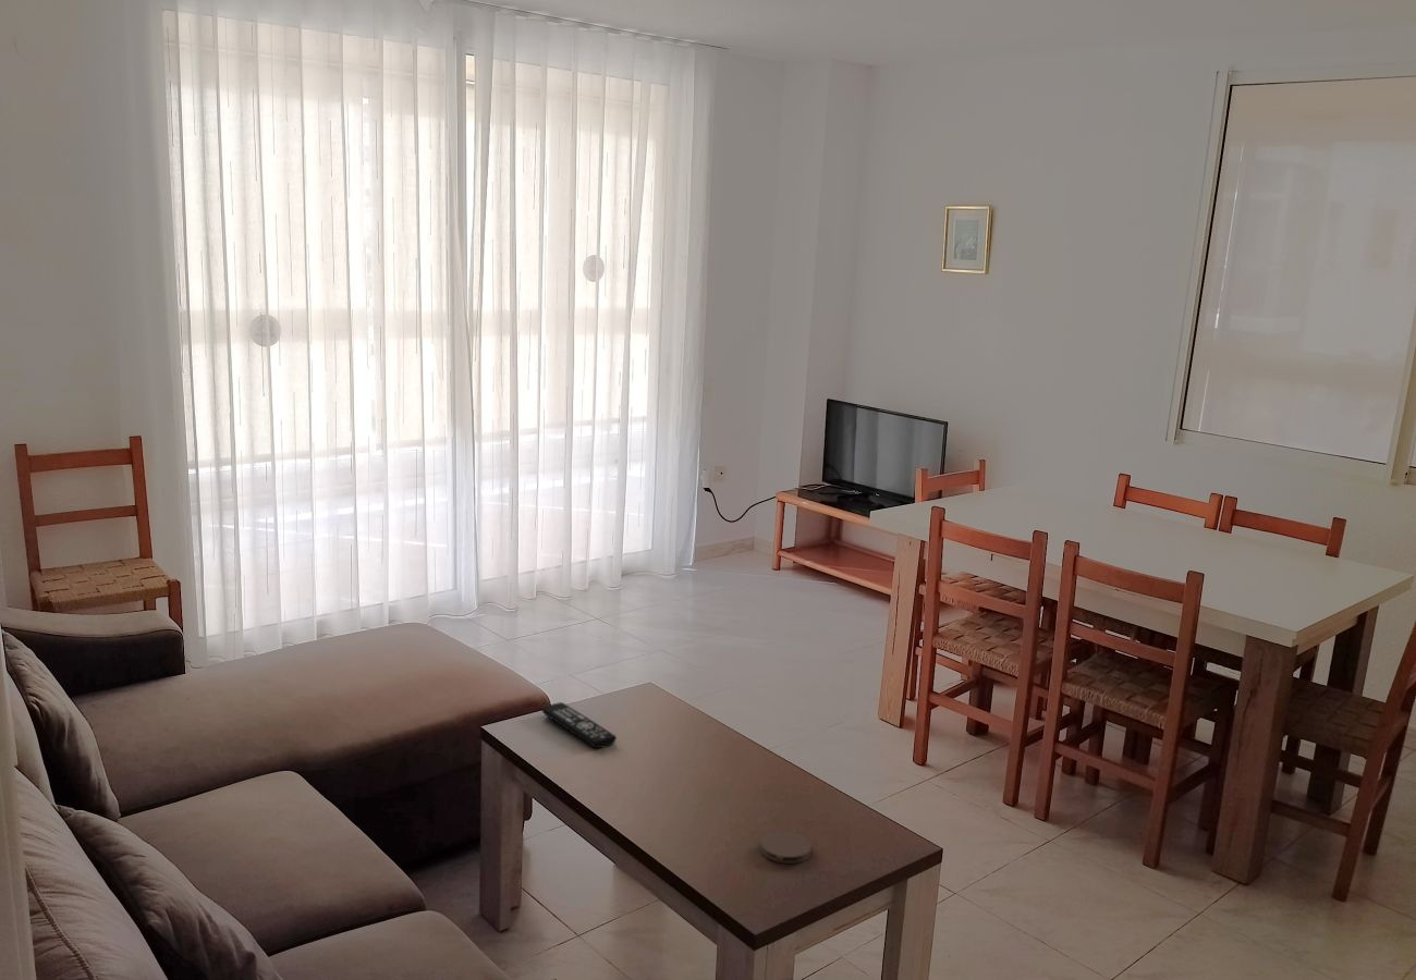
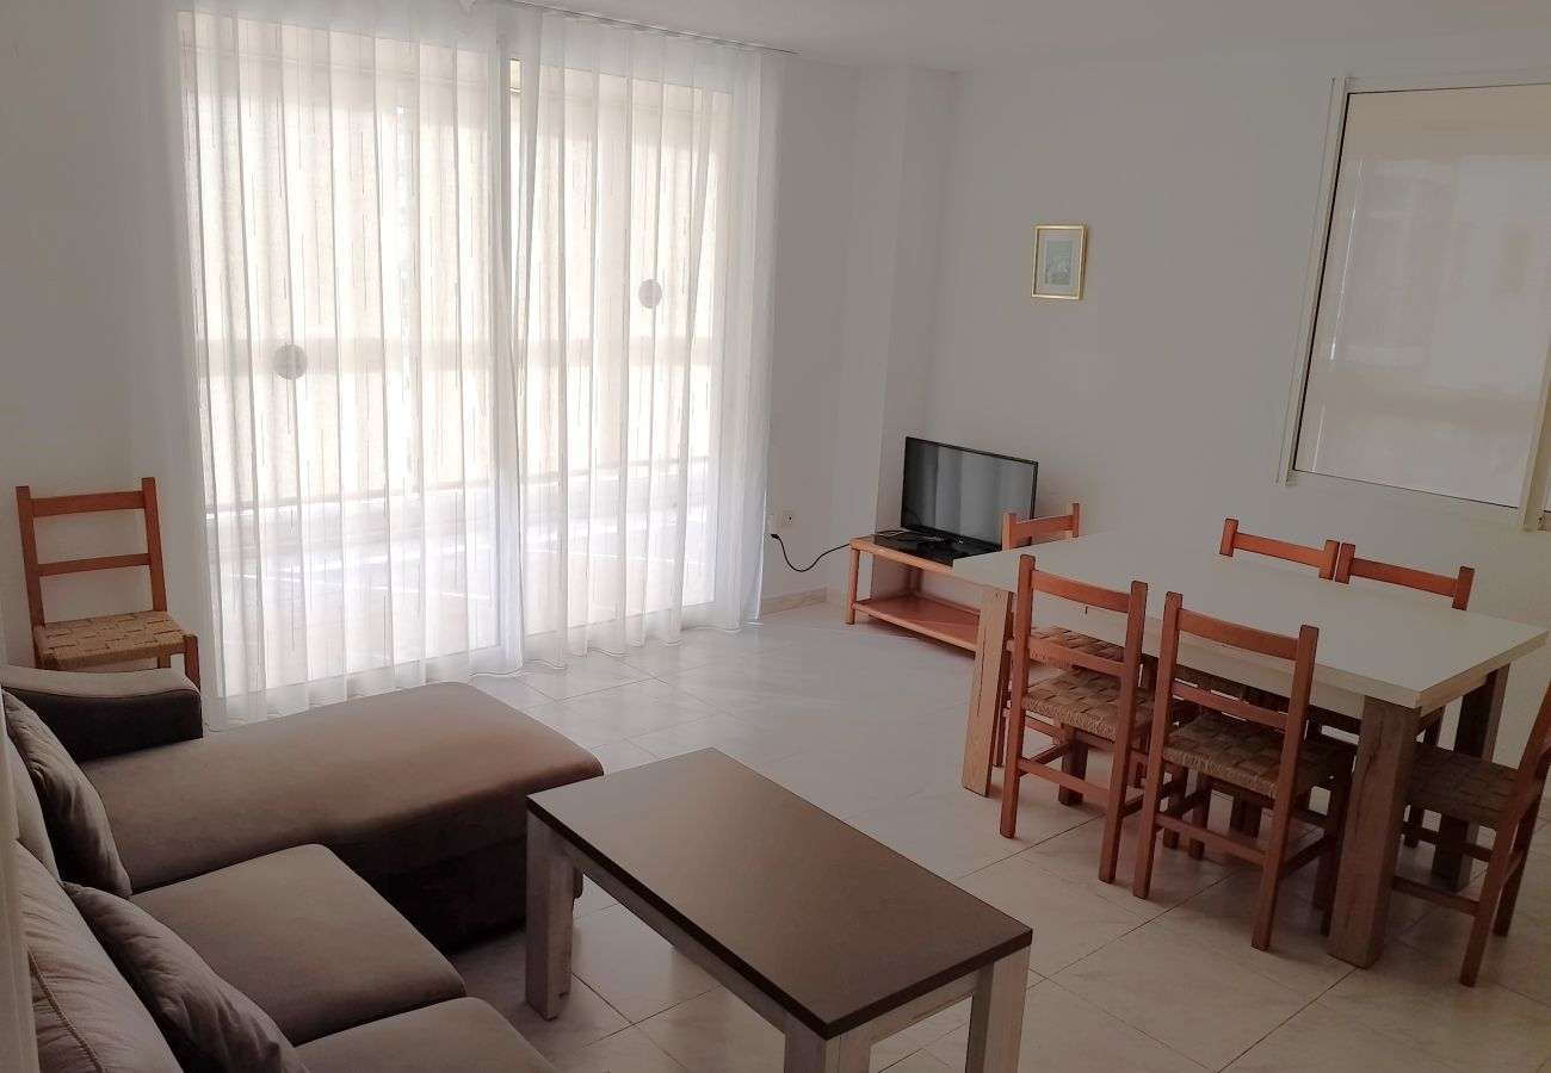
- coaster [759,830,813,865]
- remote control [540,701,618,749]
